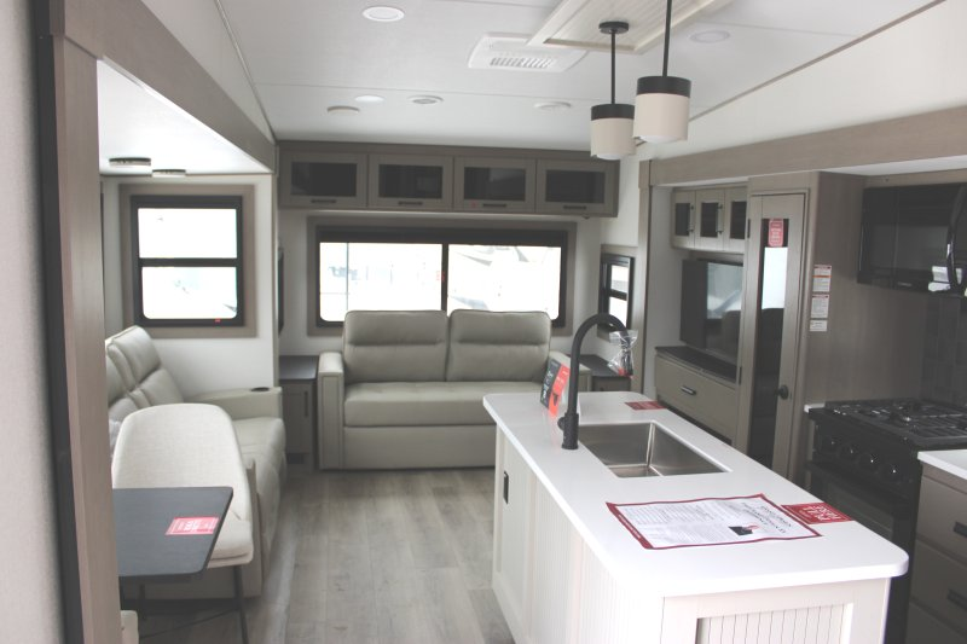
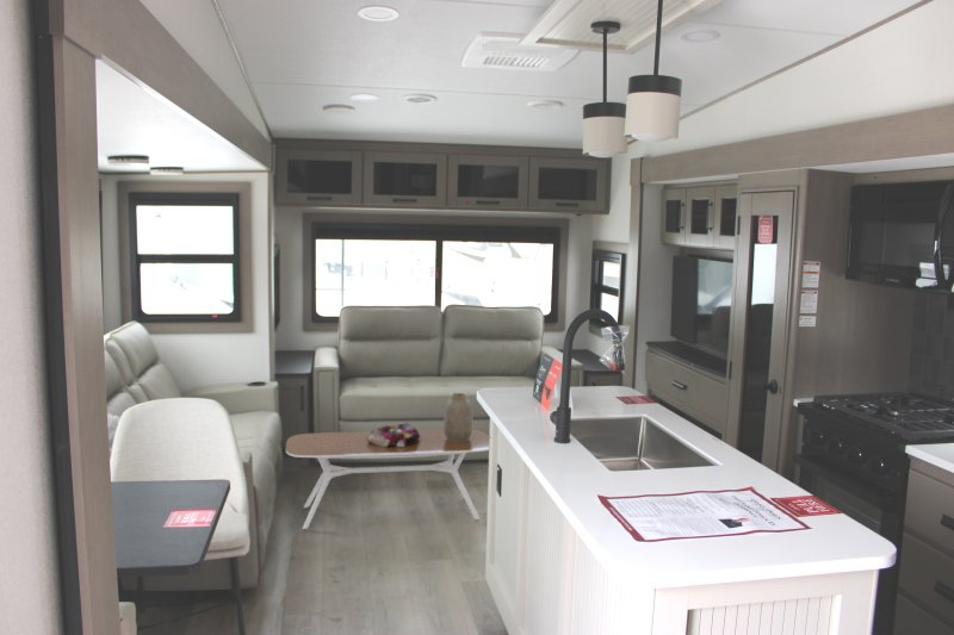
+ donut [367,422,421,447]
+ coffee table [285,428,490,530]
+ vase [442,392,473,442]
